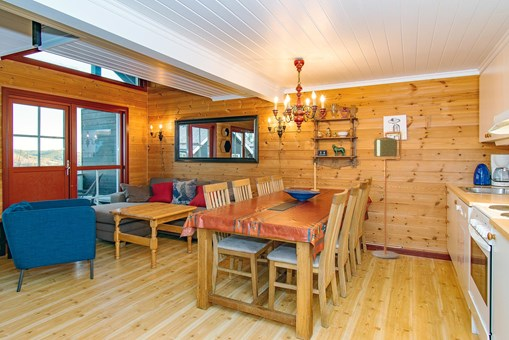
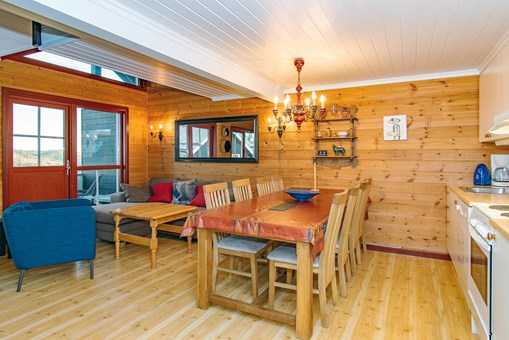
- floor lamp [371,130,403,259]
